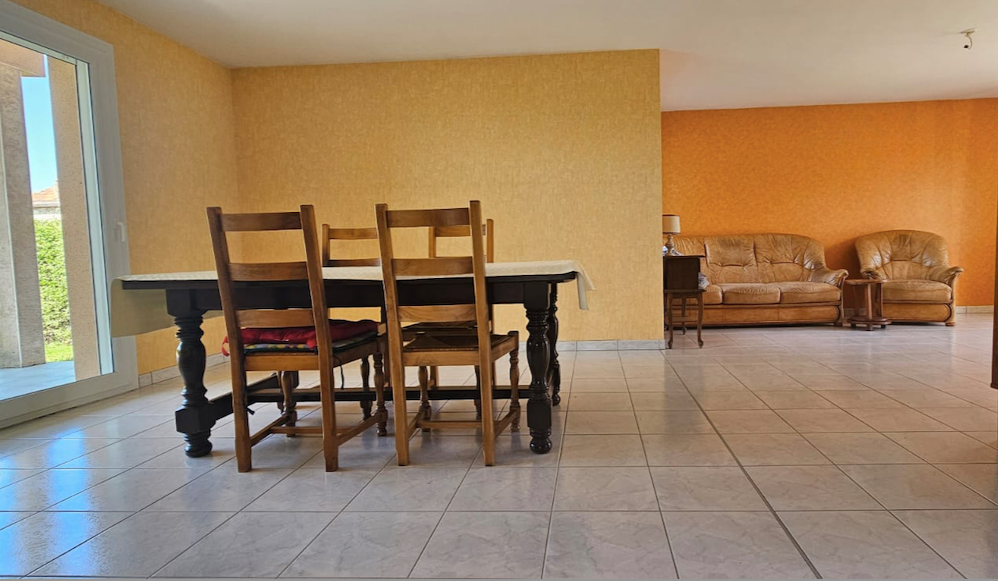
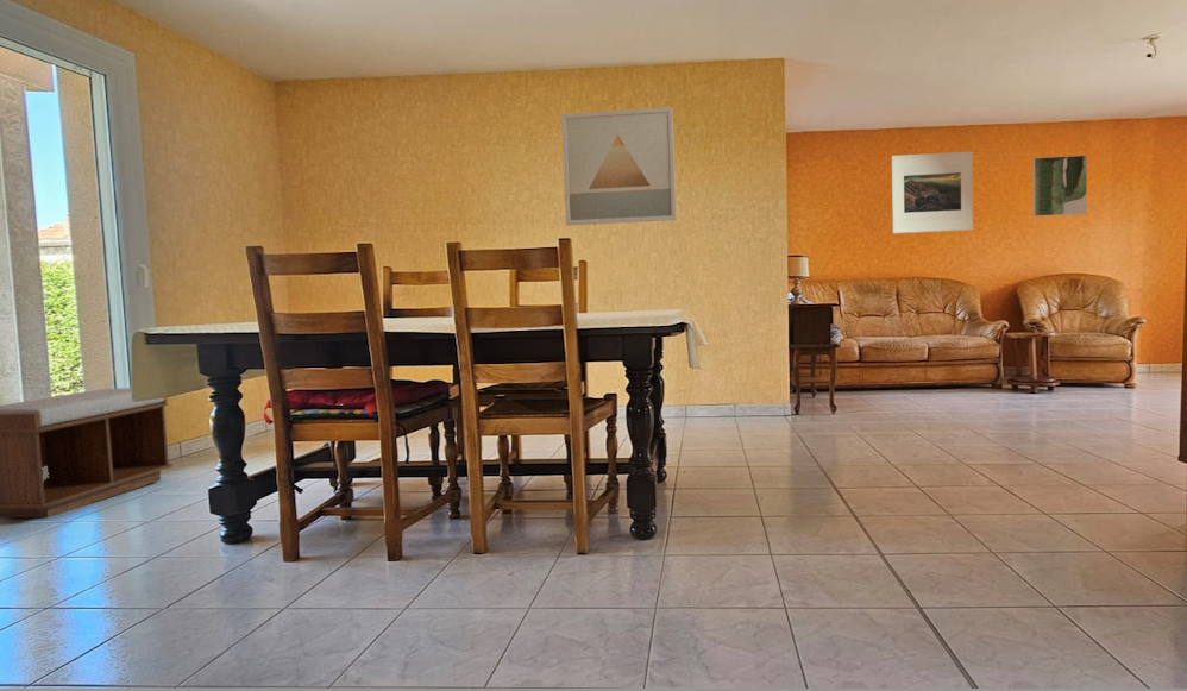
+ wall art [560,106,677,227]
+ bench [0,387,174,519]
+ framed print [891,150,974,234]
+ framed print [1032,155,1088,218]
